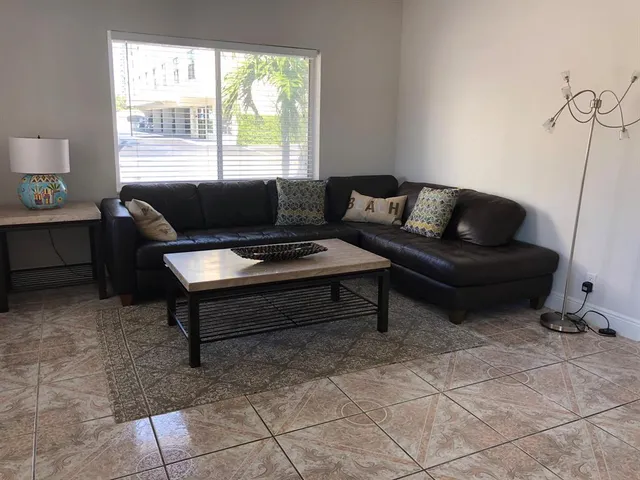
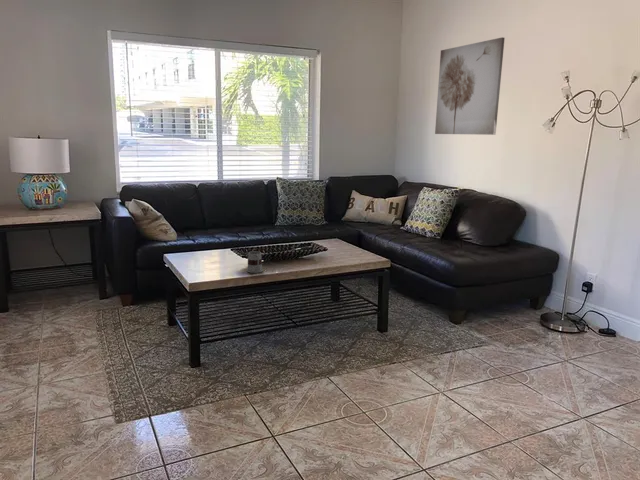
+ mug [246,250,264,274]
+ wall art [434,36,506,136]
